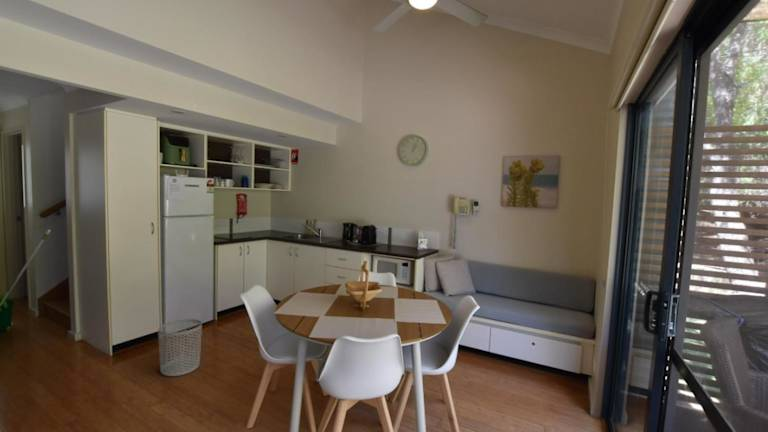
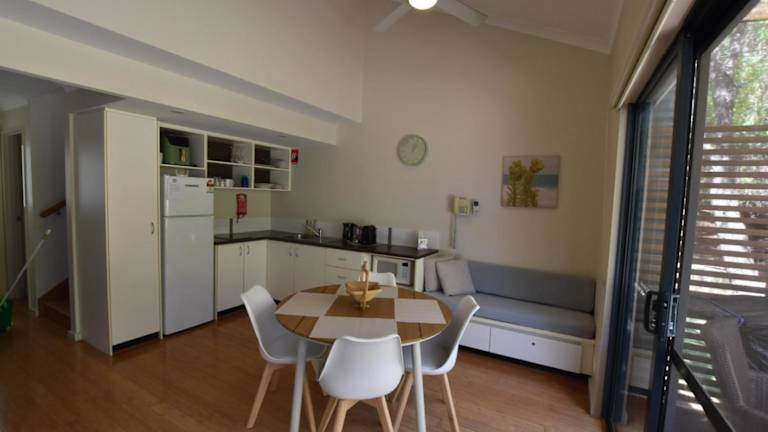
- waste bin [157,318,203,377]
